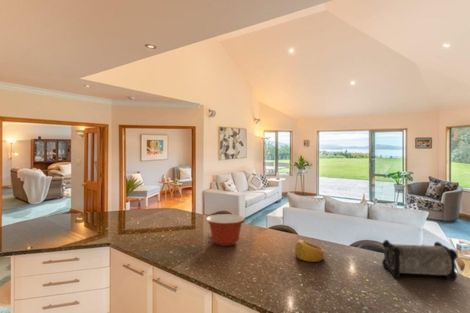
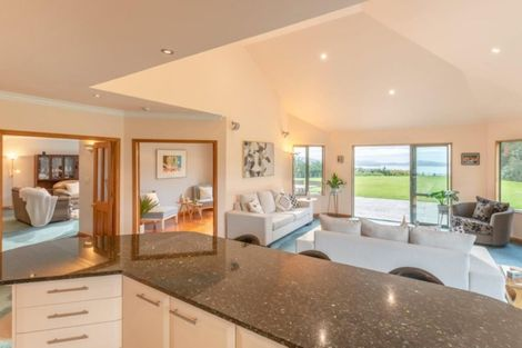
- ring [294,239,325,263]
- mixing bowl [205,213,246,247]
- speaker [381,239,459,282]
